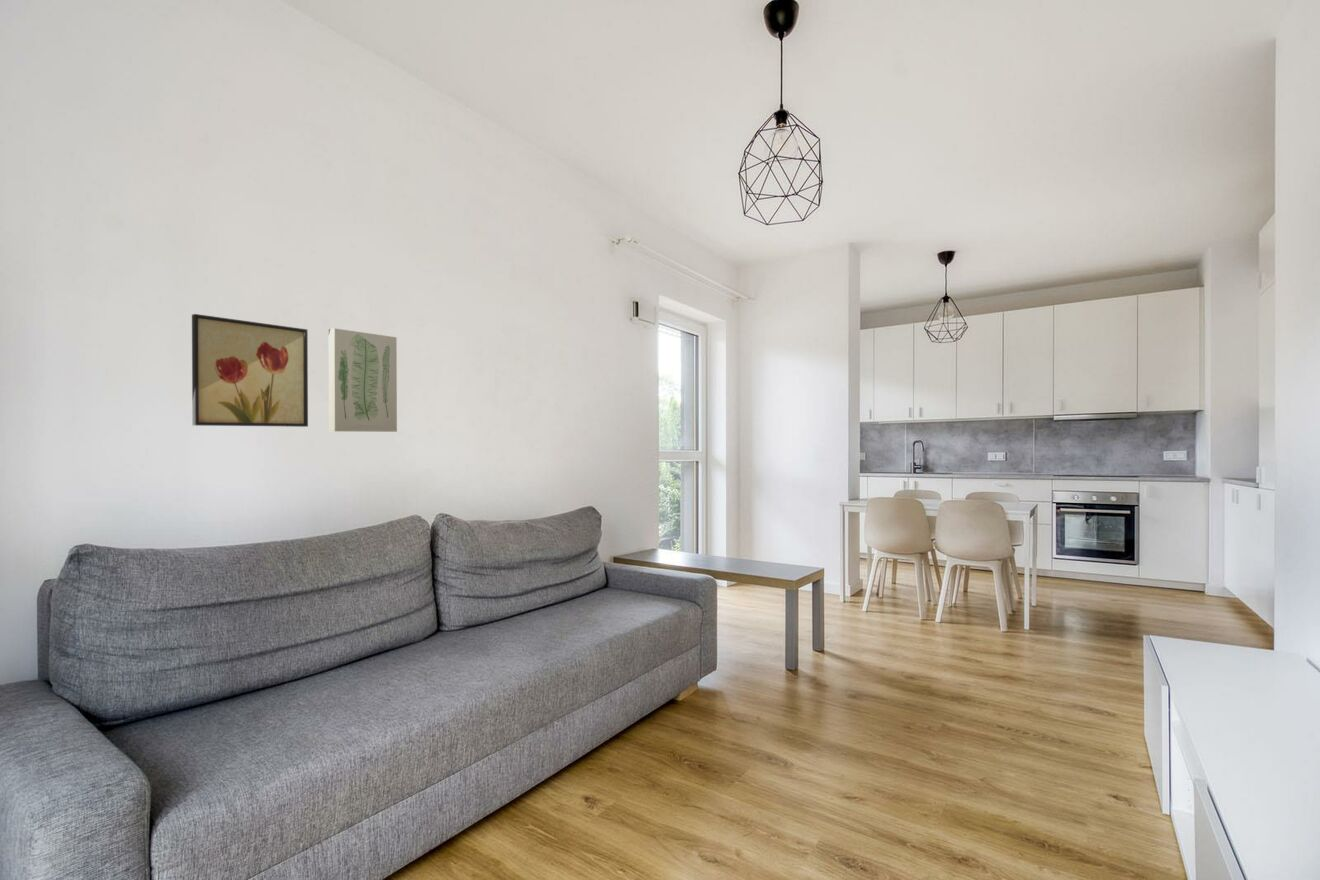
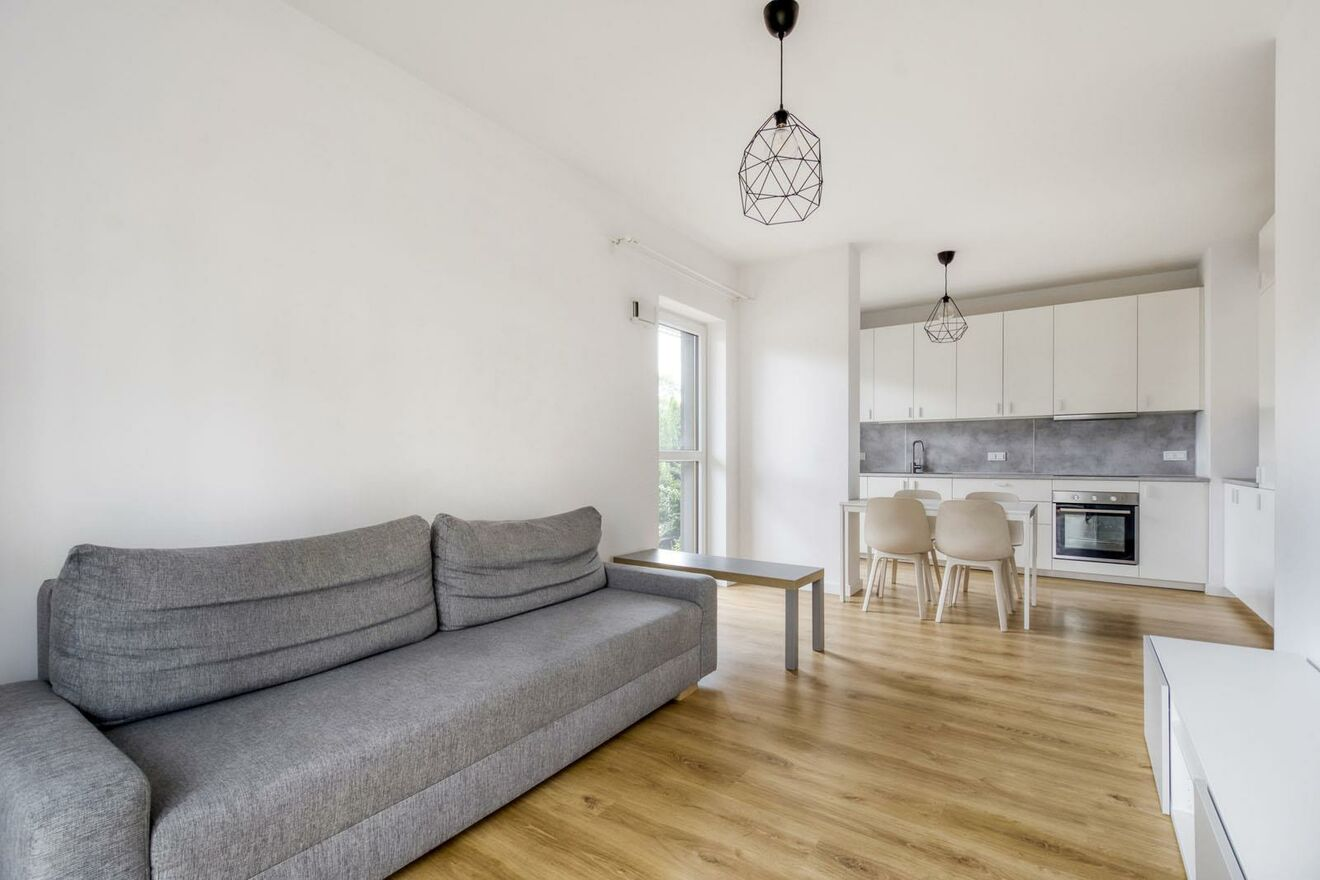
- wall art [191,313,309,428]
- wall art [328,327,398,433]
